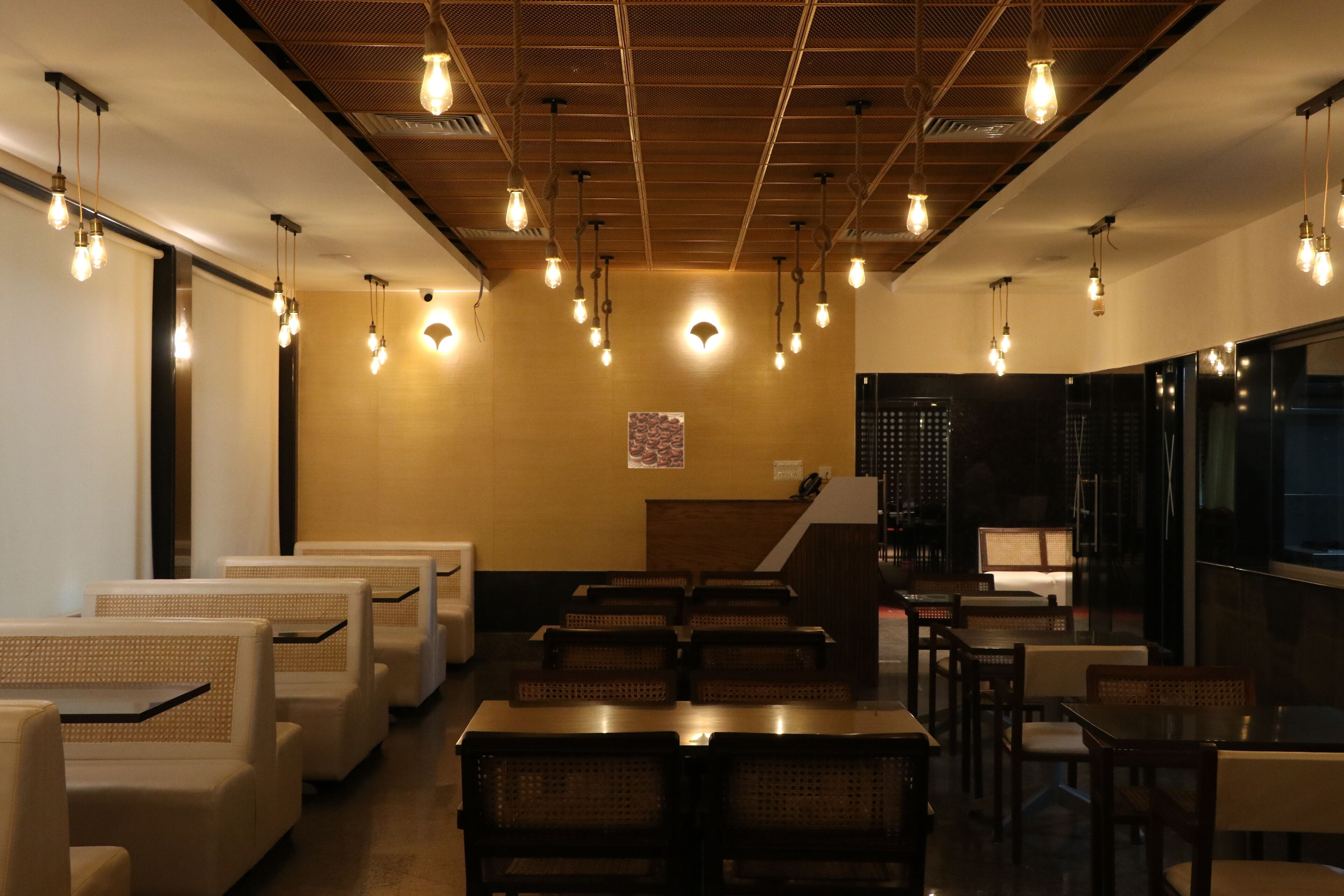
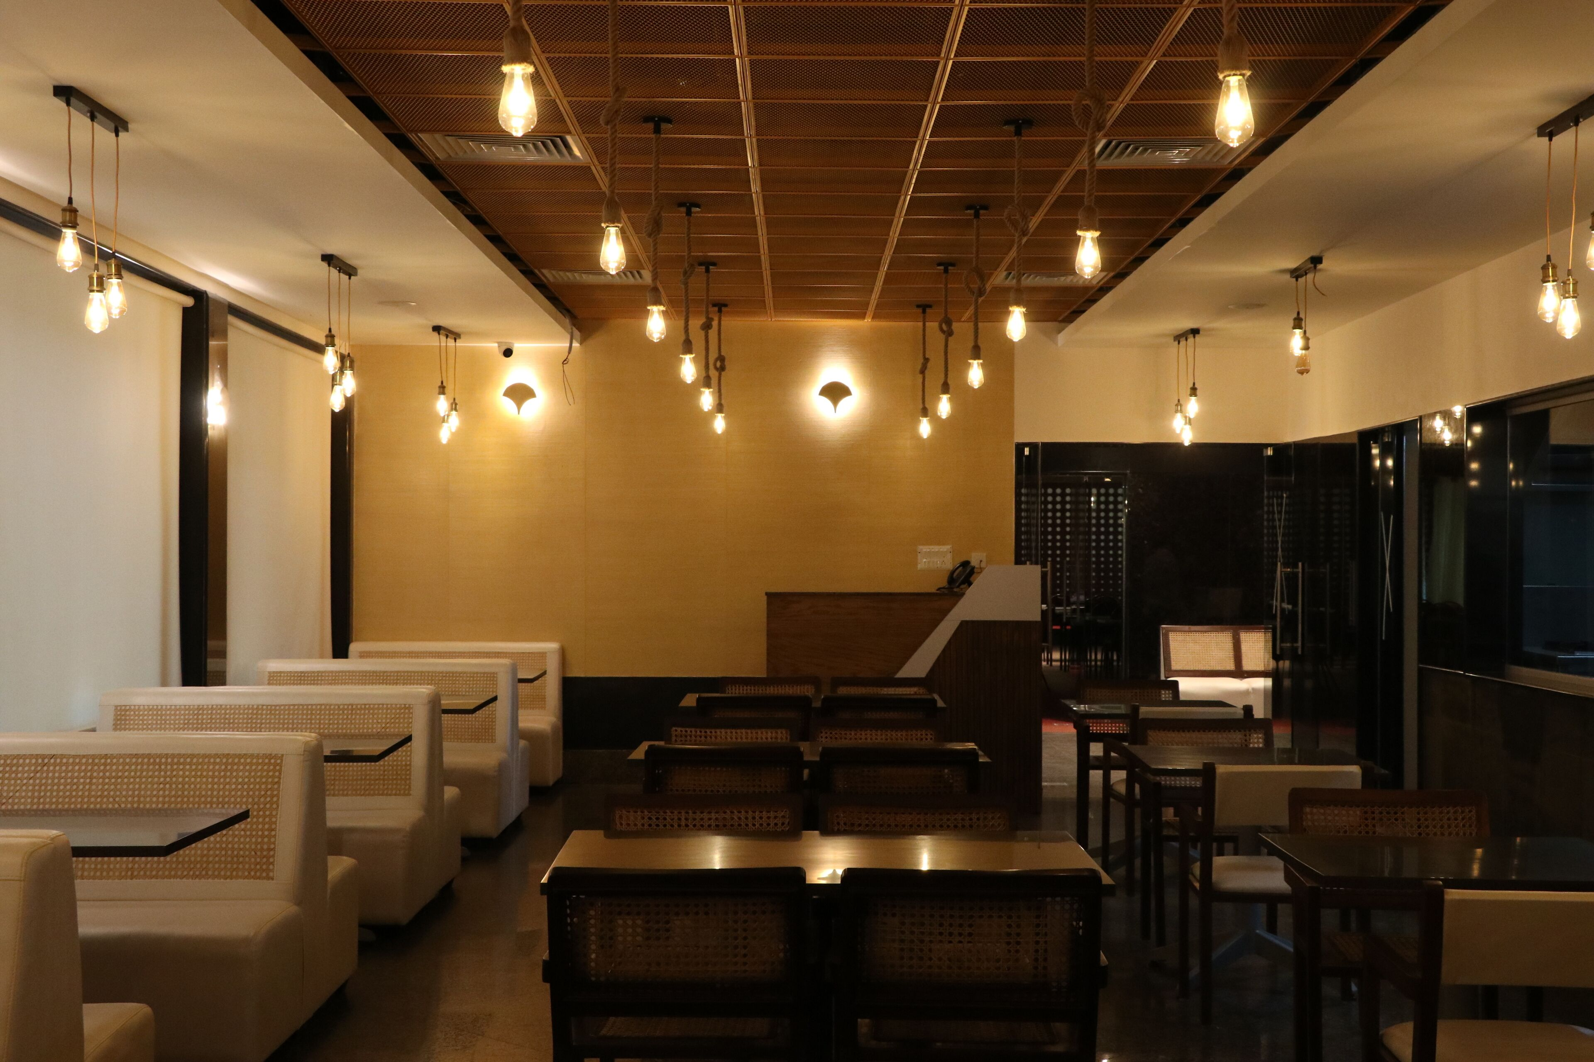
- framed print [628,412,685,469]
